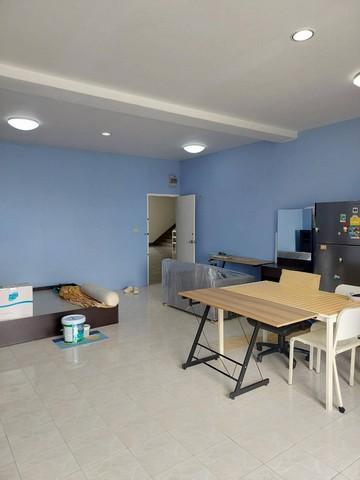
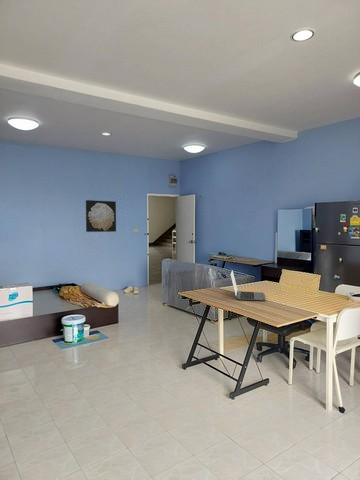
+ wall art [85,199,117,233]
+ laptop [229,268,266,301]
